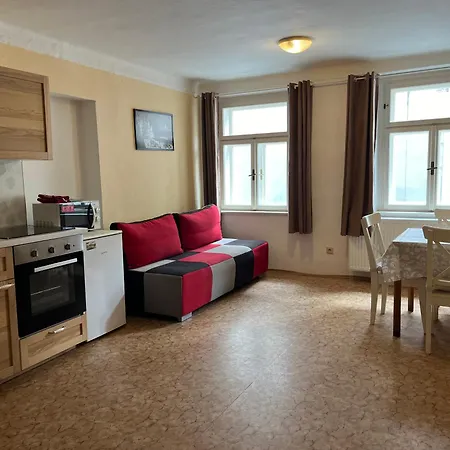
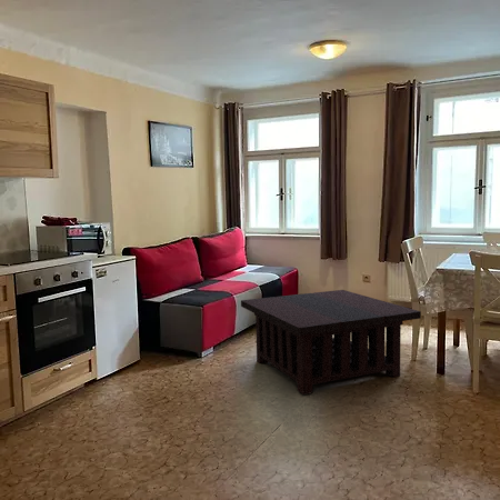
+ coffee table [240,289,422,396]
